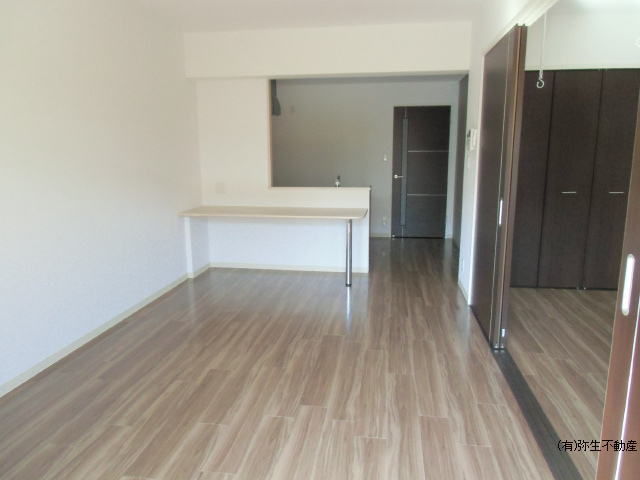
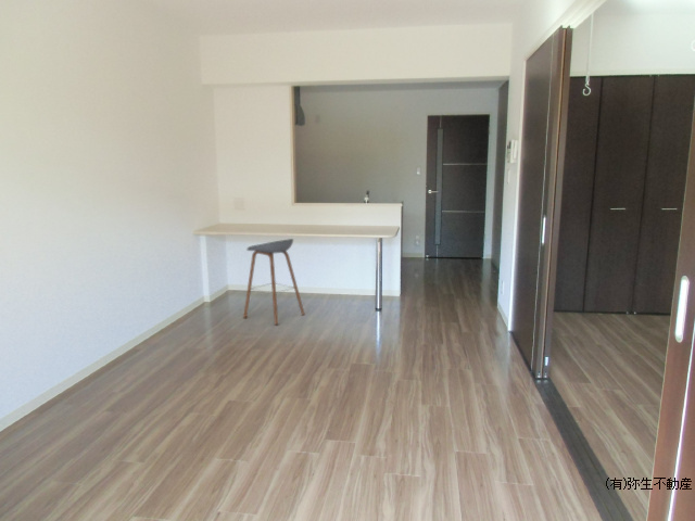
+ bar stool [242,238,306,326]
